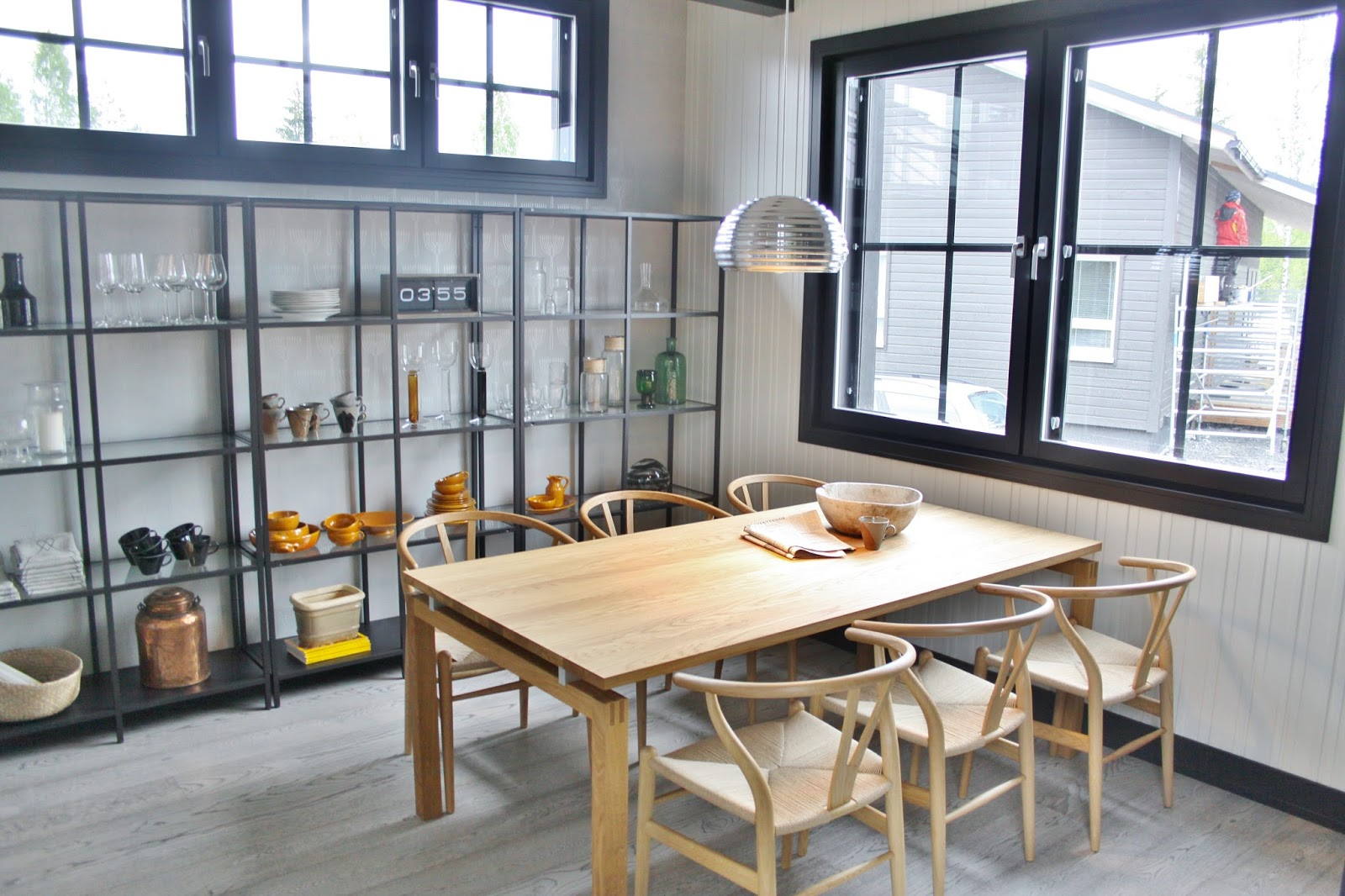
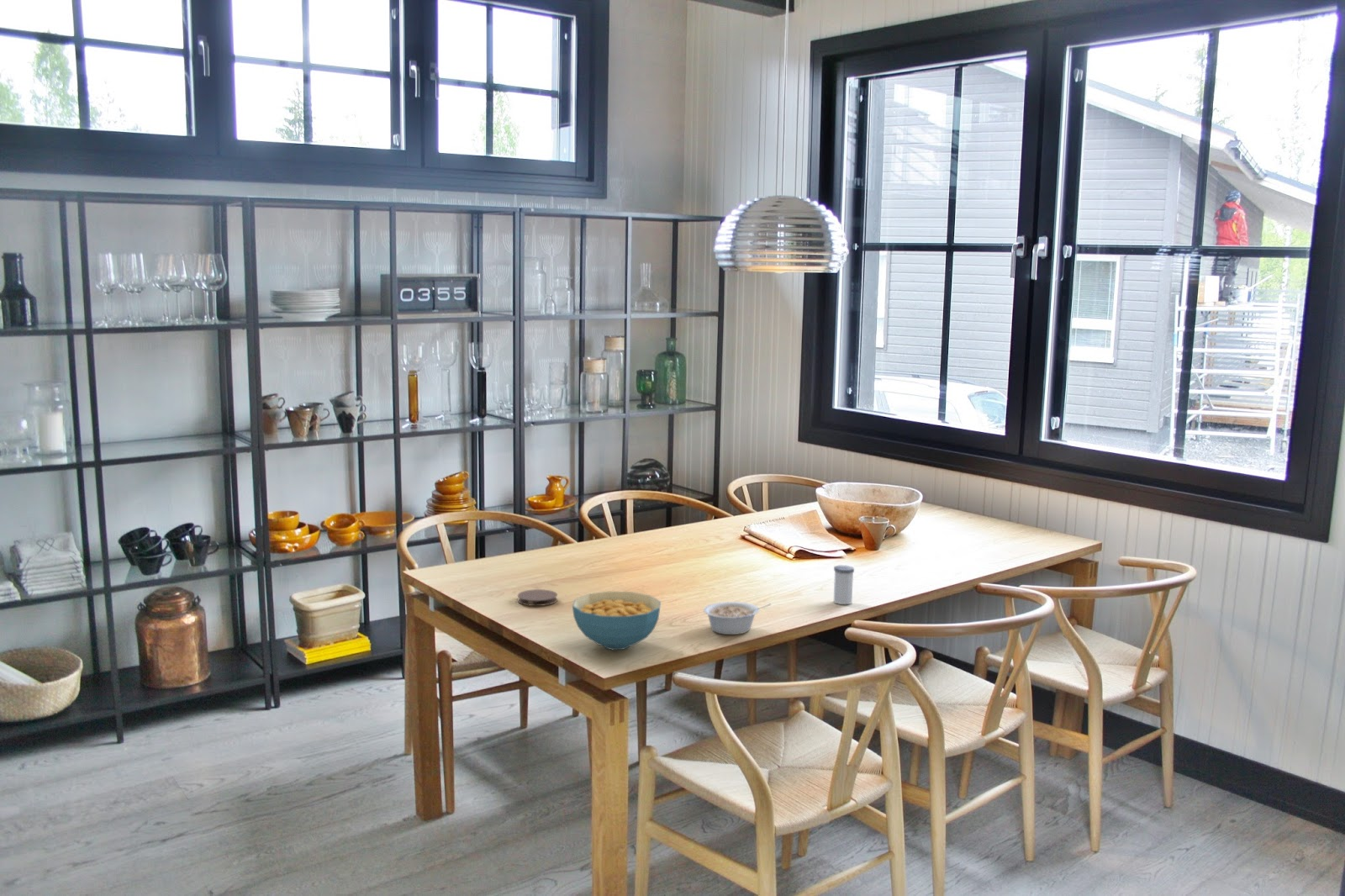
+ salt shaker [833,564,855,605]
+ cereal bowl [572,591,662,651]
+ coaster [517,588,558,607]
+ legume [703,601,772,635]
